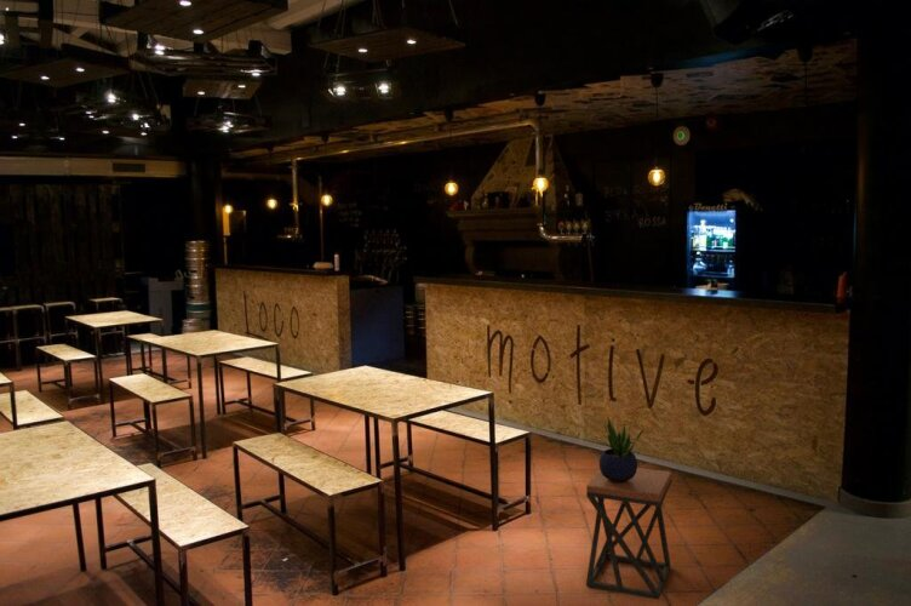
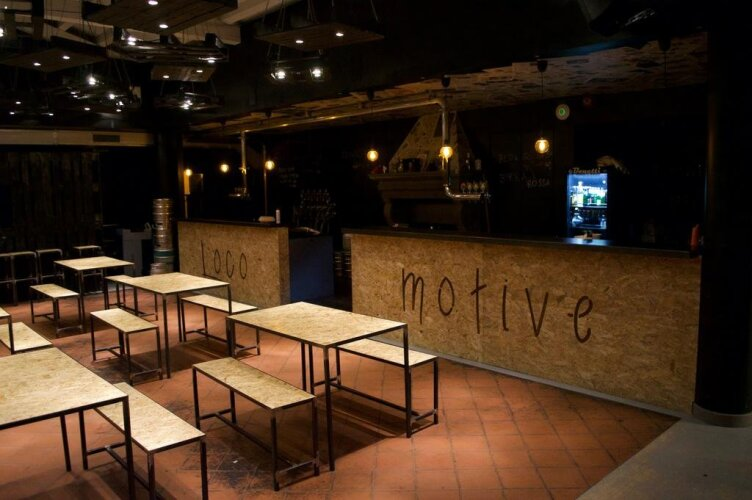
- stool [585,467,674,601]
- potted plant [598,413,646,482]
